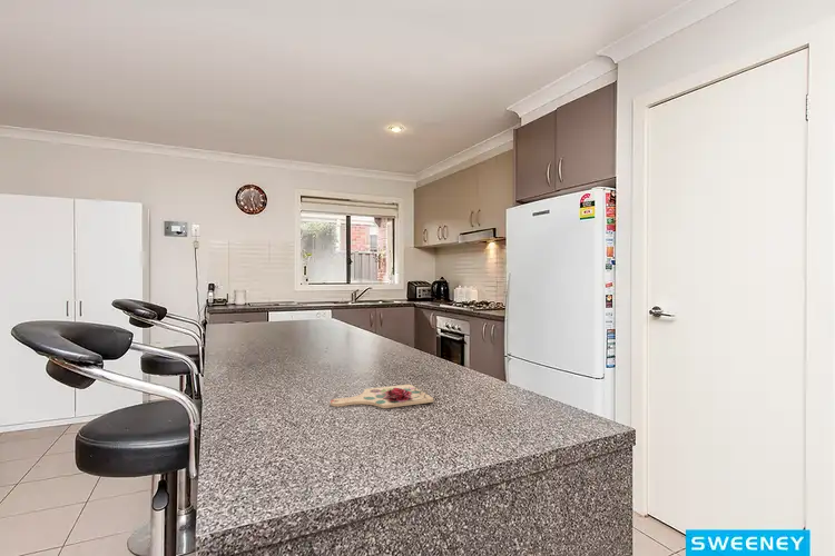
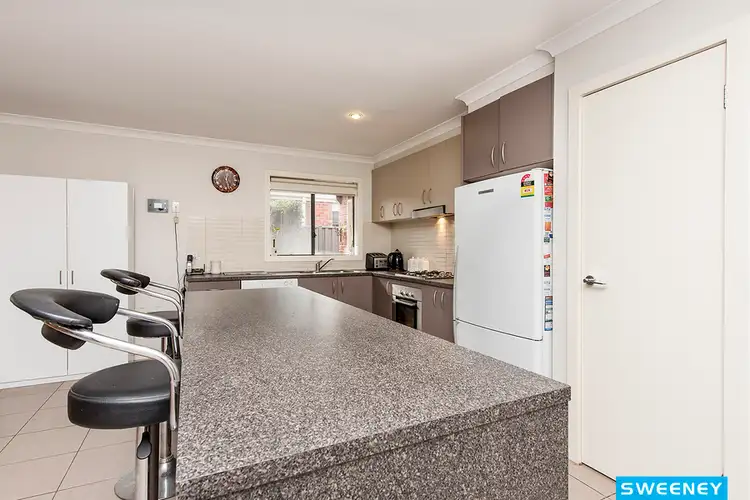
- cutting board [330,383,434,409]
